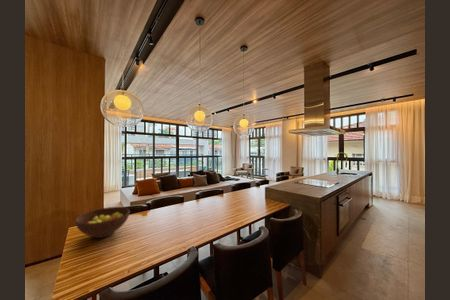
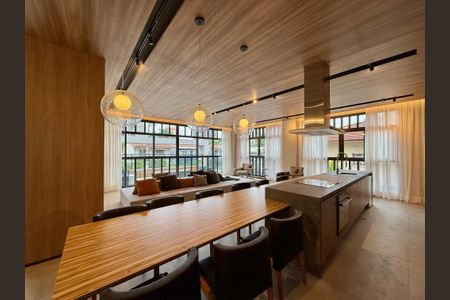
- fruit bowl [74,206,131,239]
